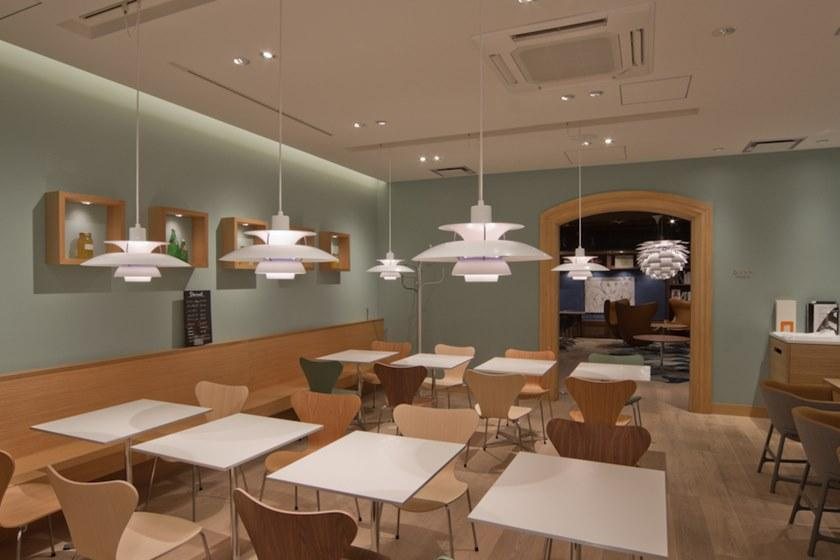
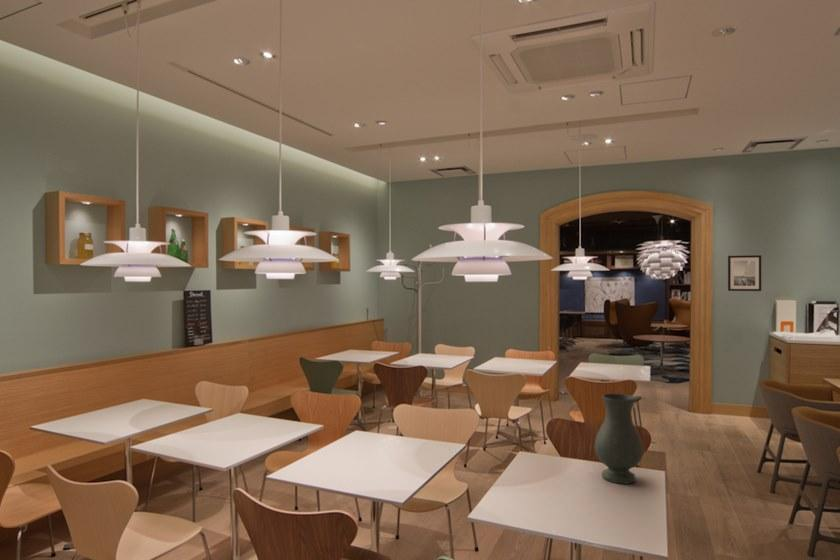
+ vase [594,392,644,485]
+ wall art [727,254,762,292]
